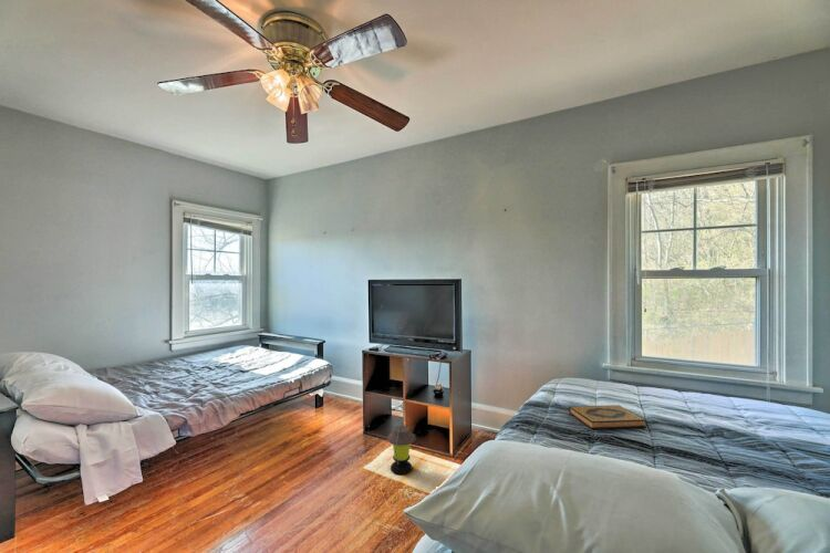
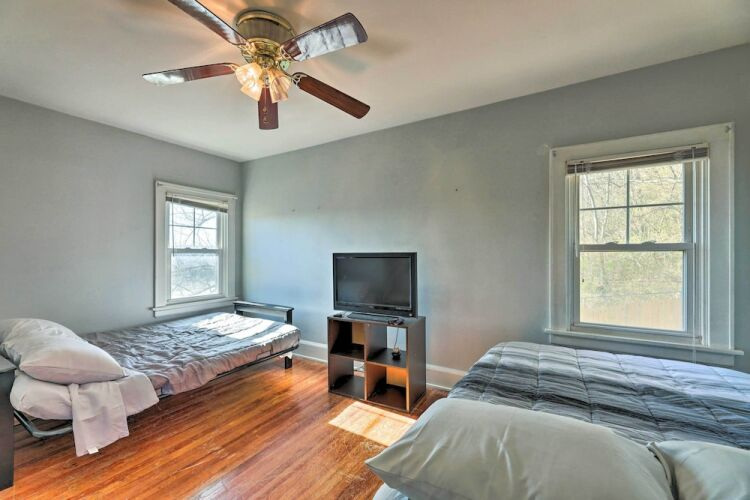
- hardback book [568,404,647,430]
- lantern [386,421,417,476]
